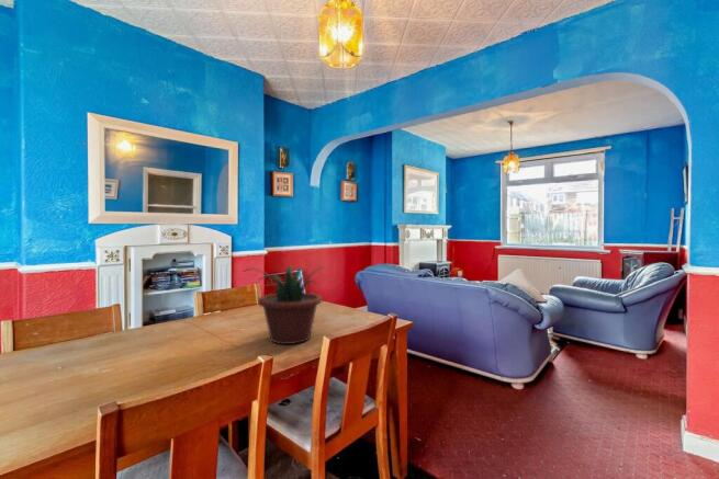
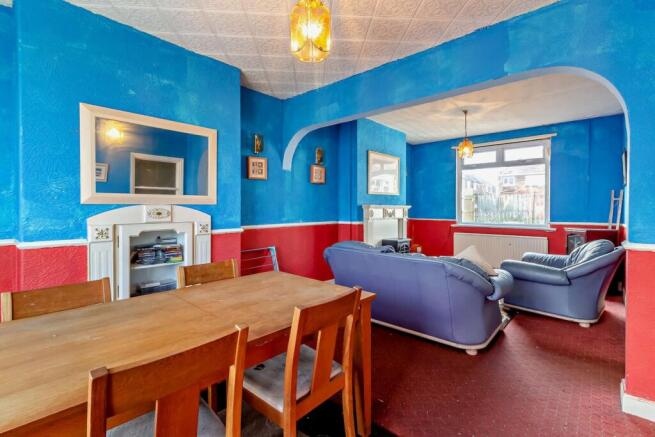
- potted plant [241,264,327,345]
